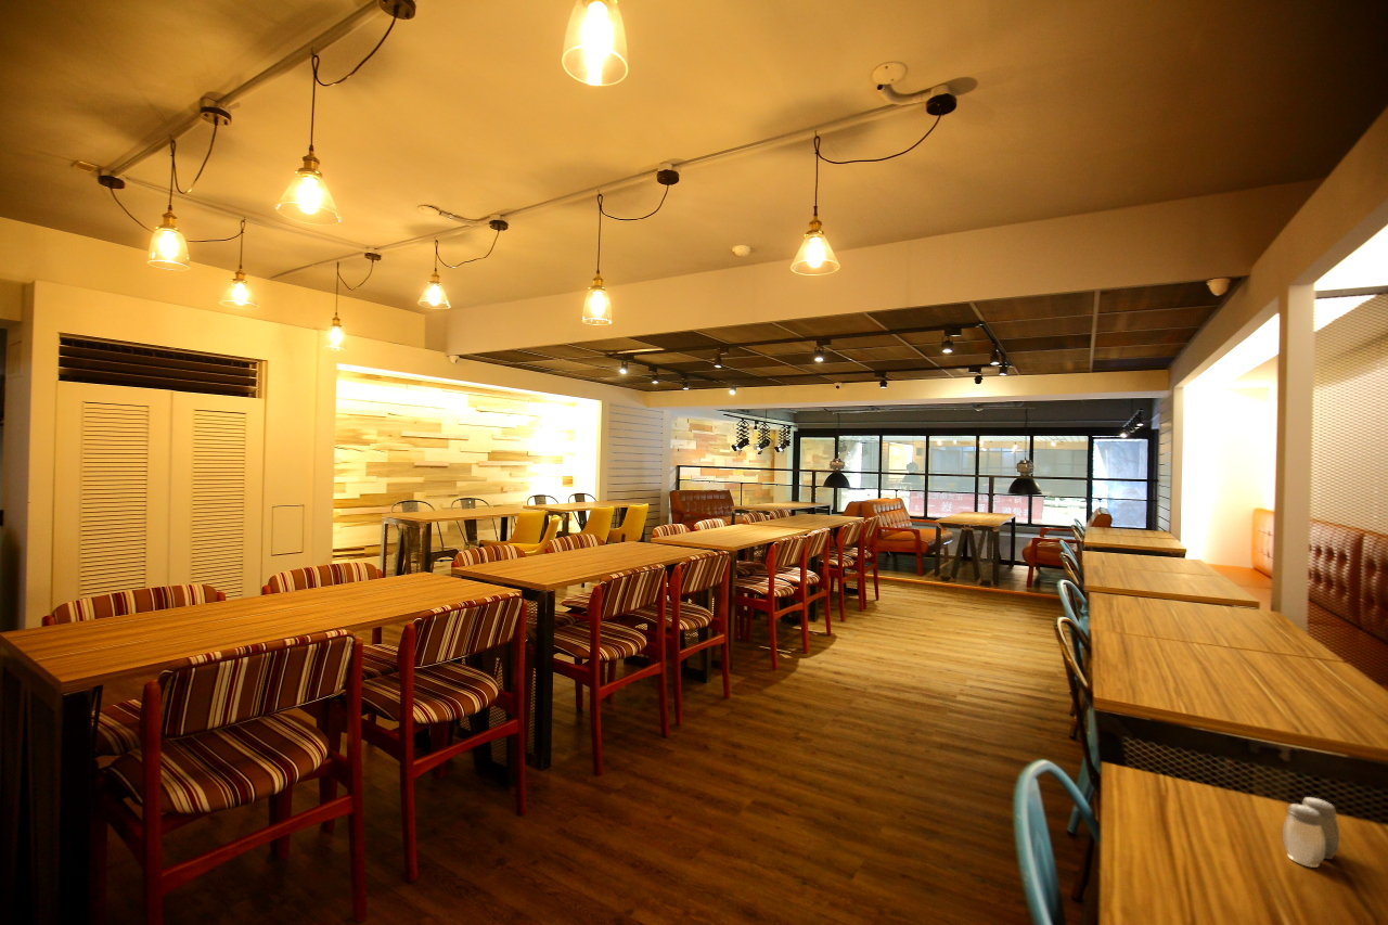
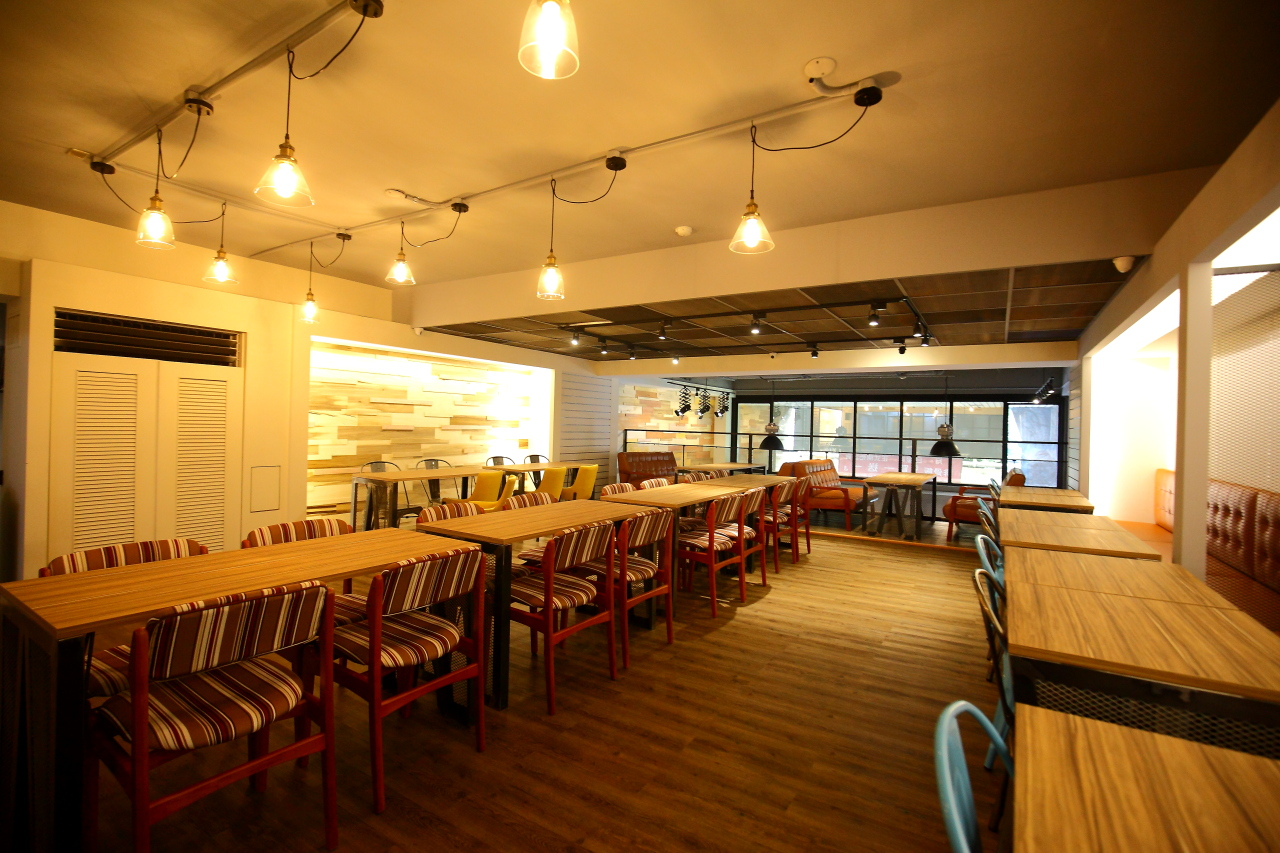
- salt and pepper shaker [1282,796,1340,869]
